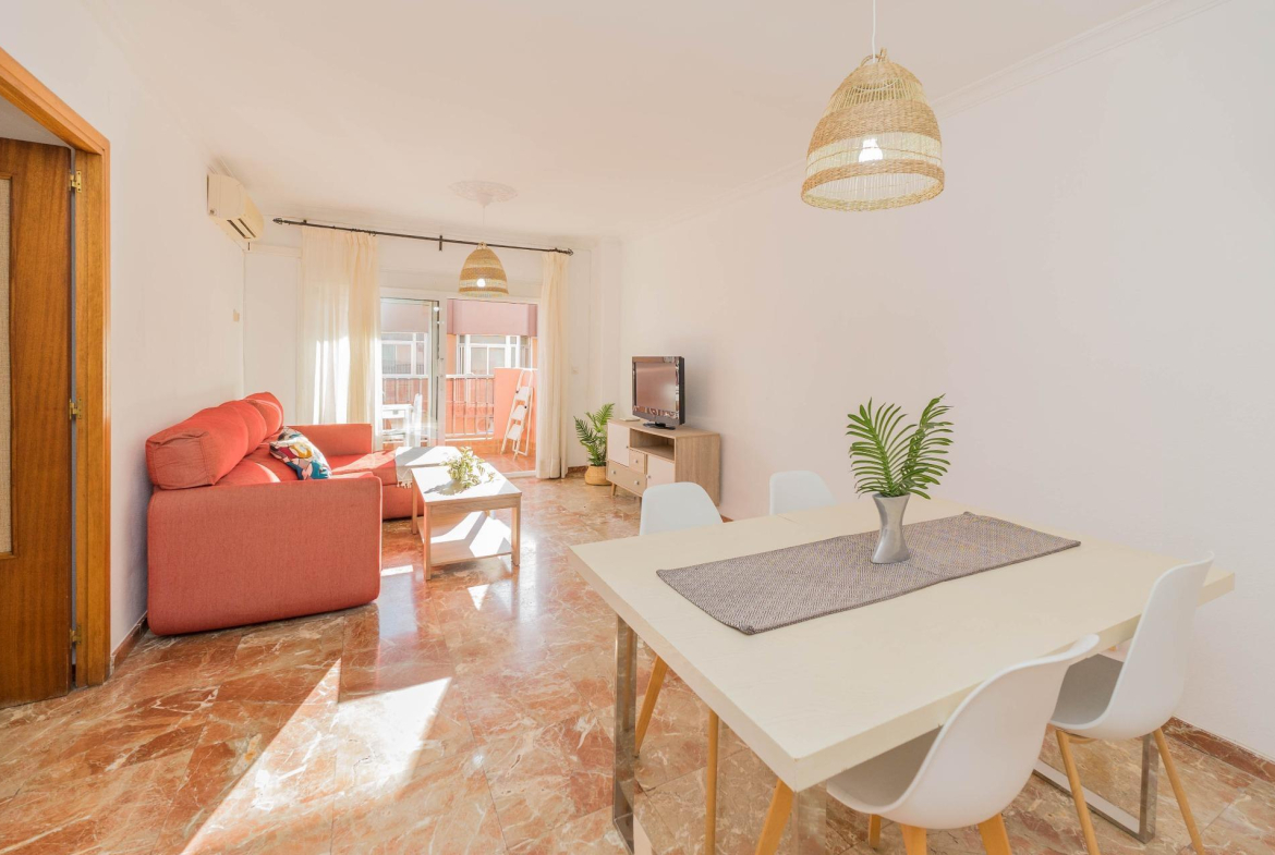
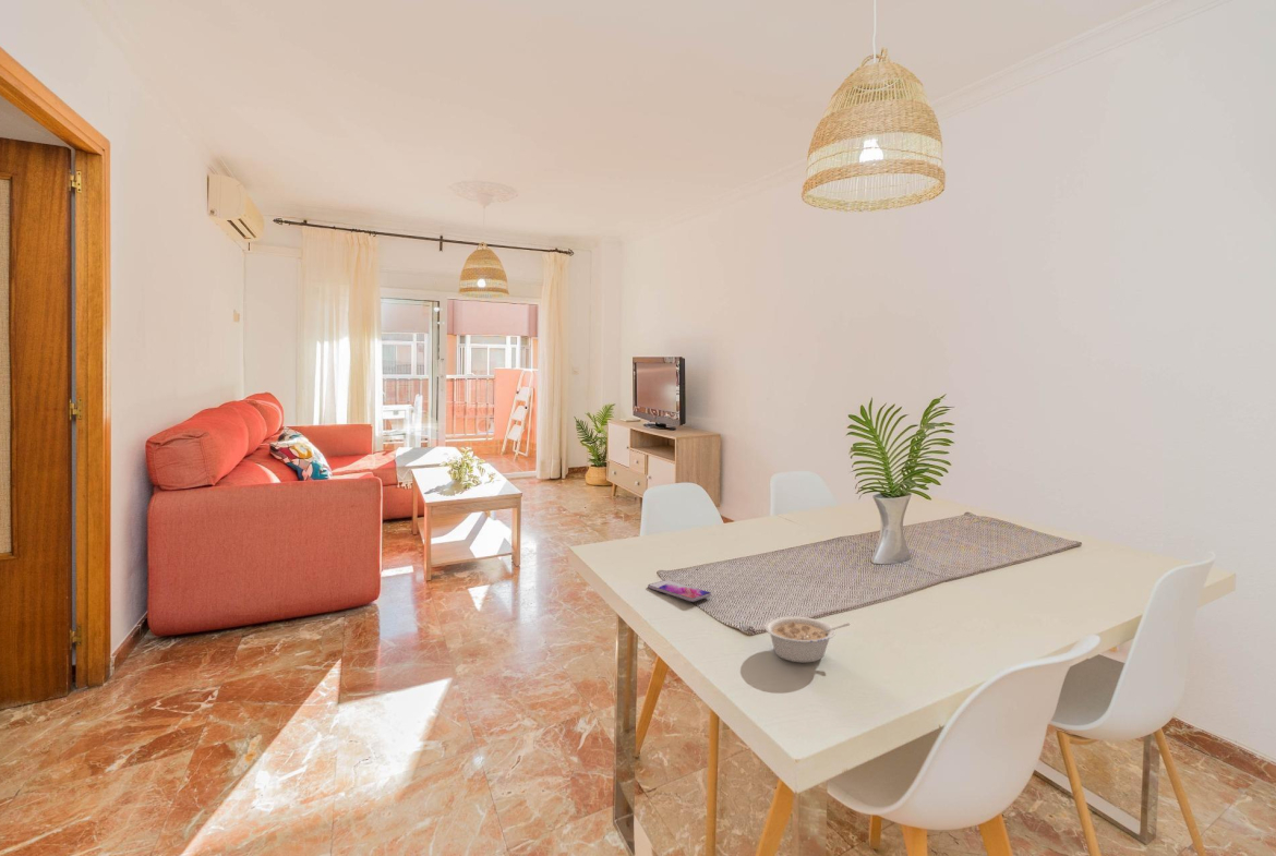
+ smartphone [647,579,712,603]
+ legume [763,616,851,664]
